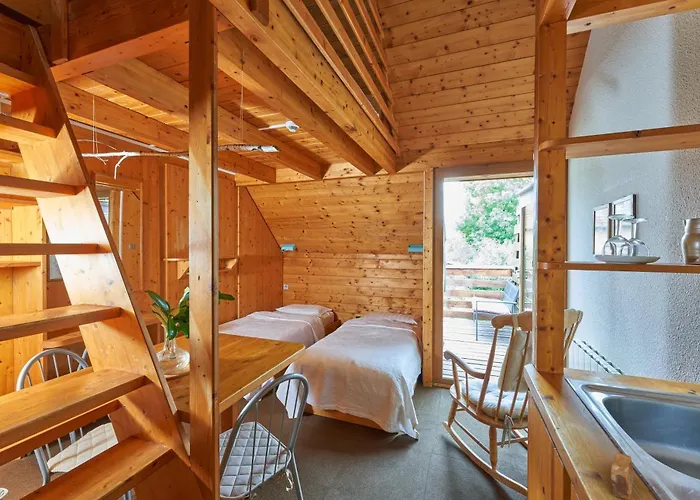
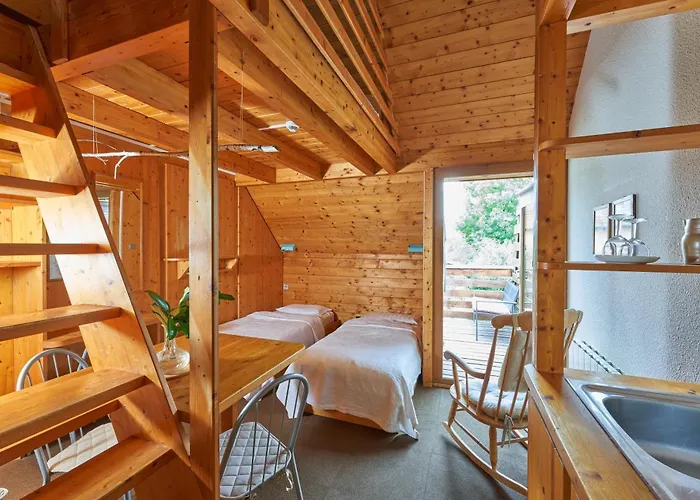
- soap bar [610,452,635,500]
